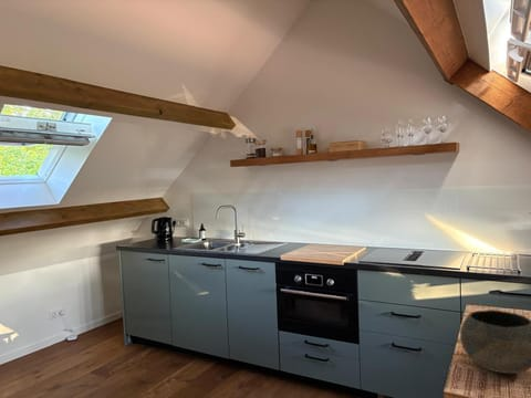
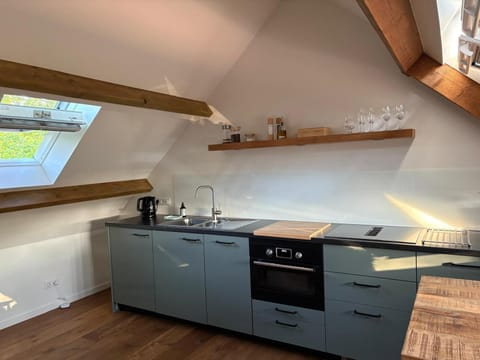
- bowl [459,308,531,375]
